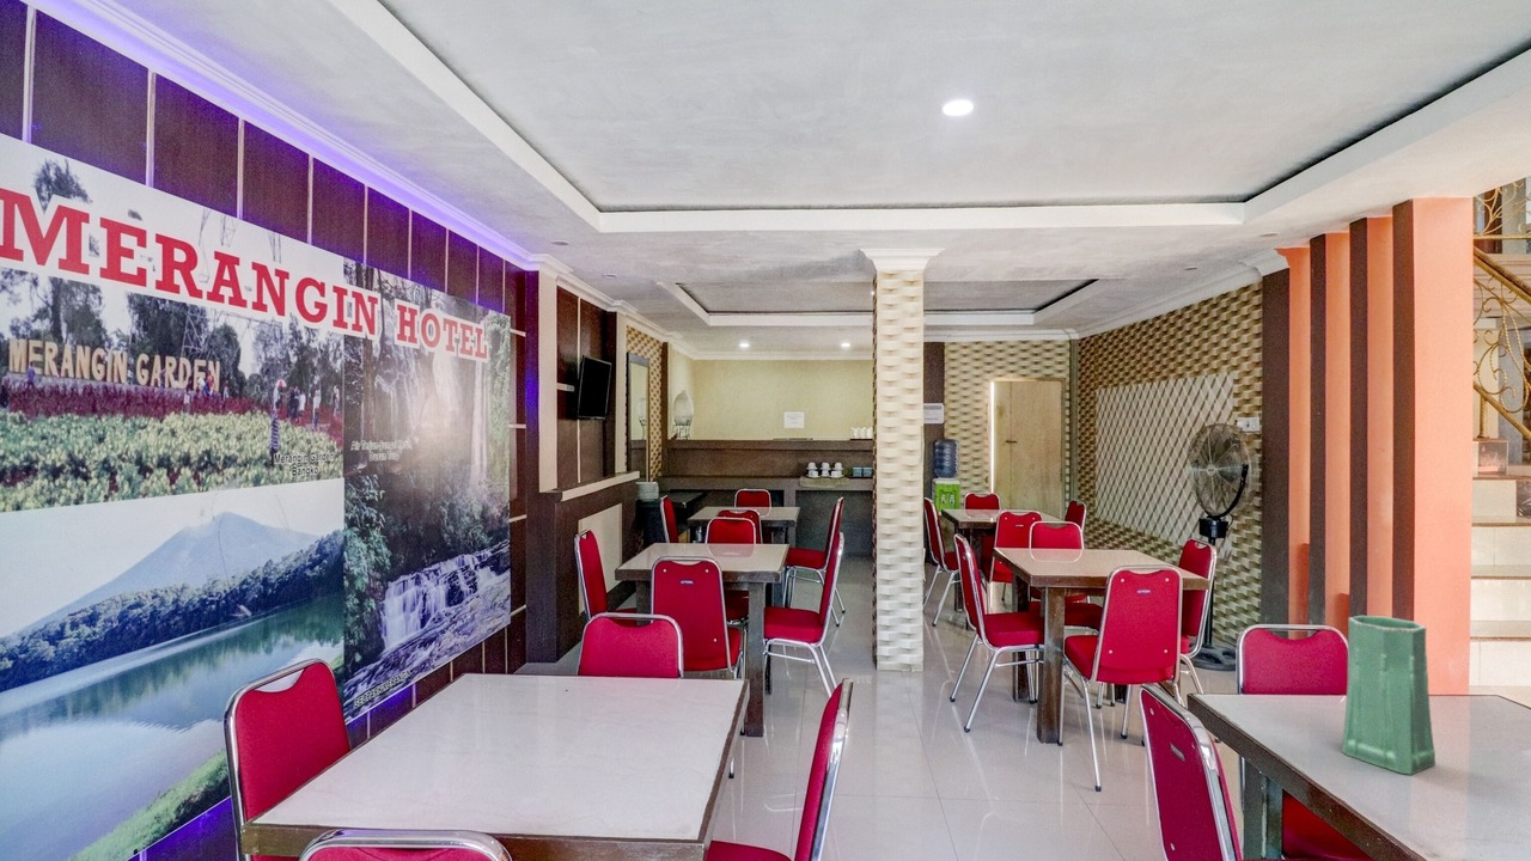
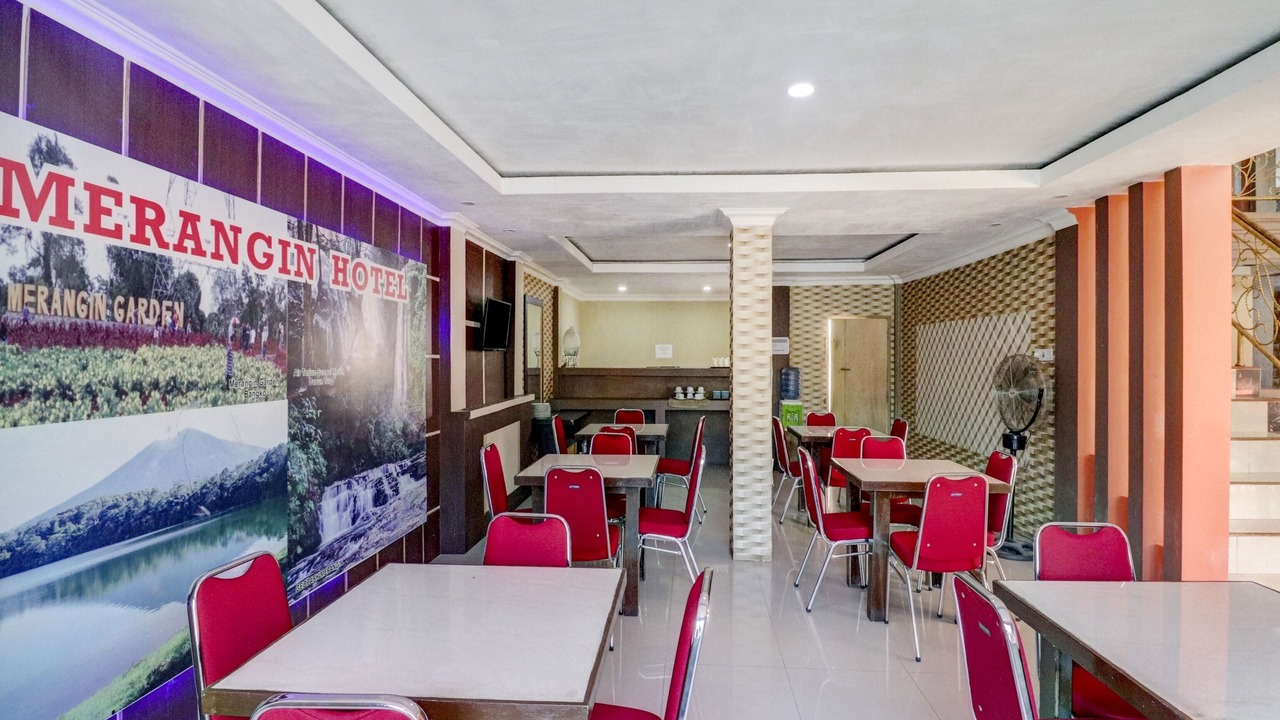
- vase [1341,615,1437,775]
